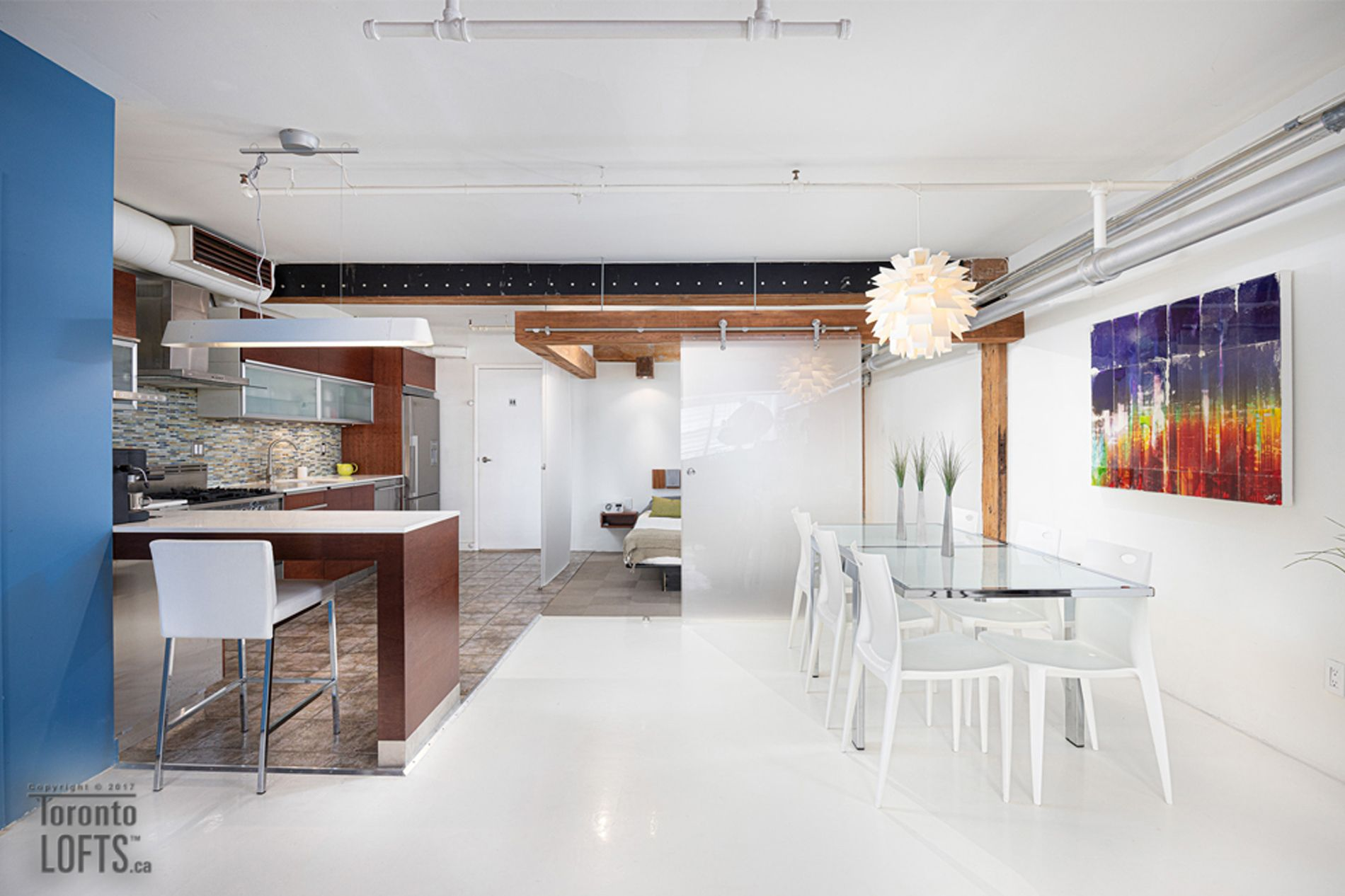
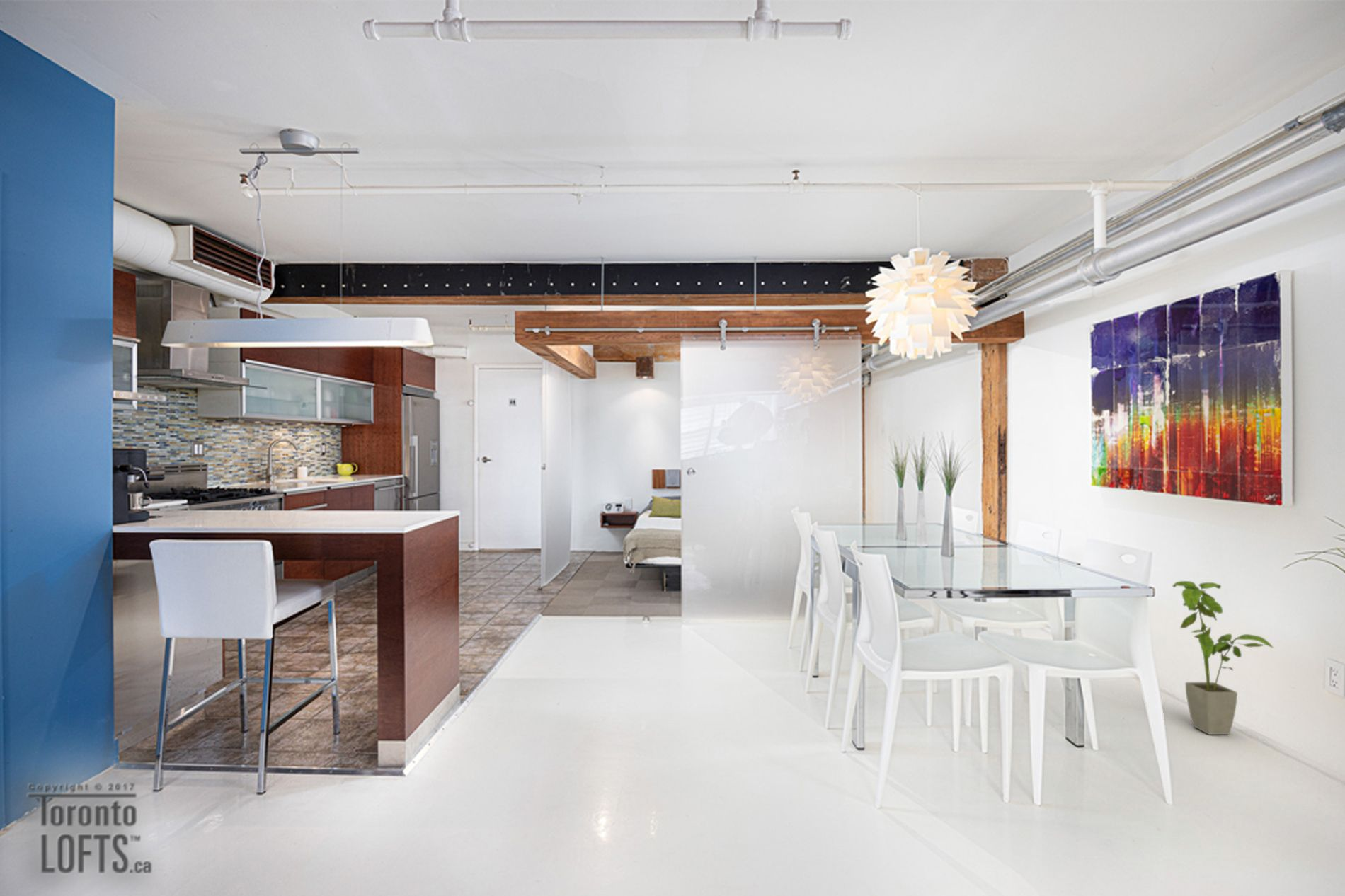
+ house plant [1172,580,1275,735]
